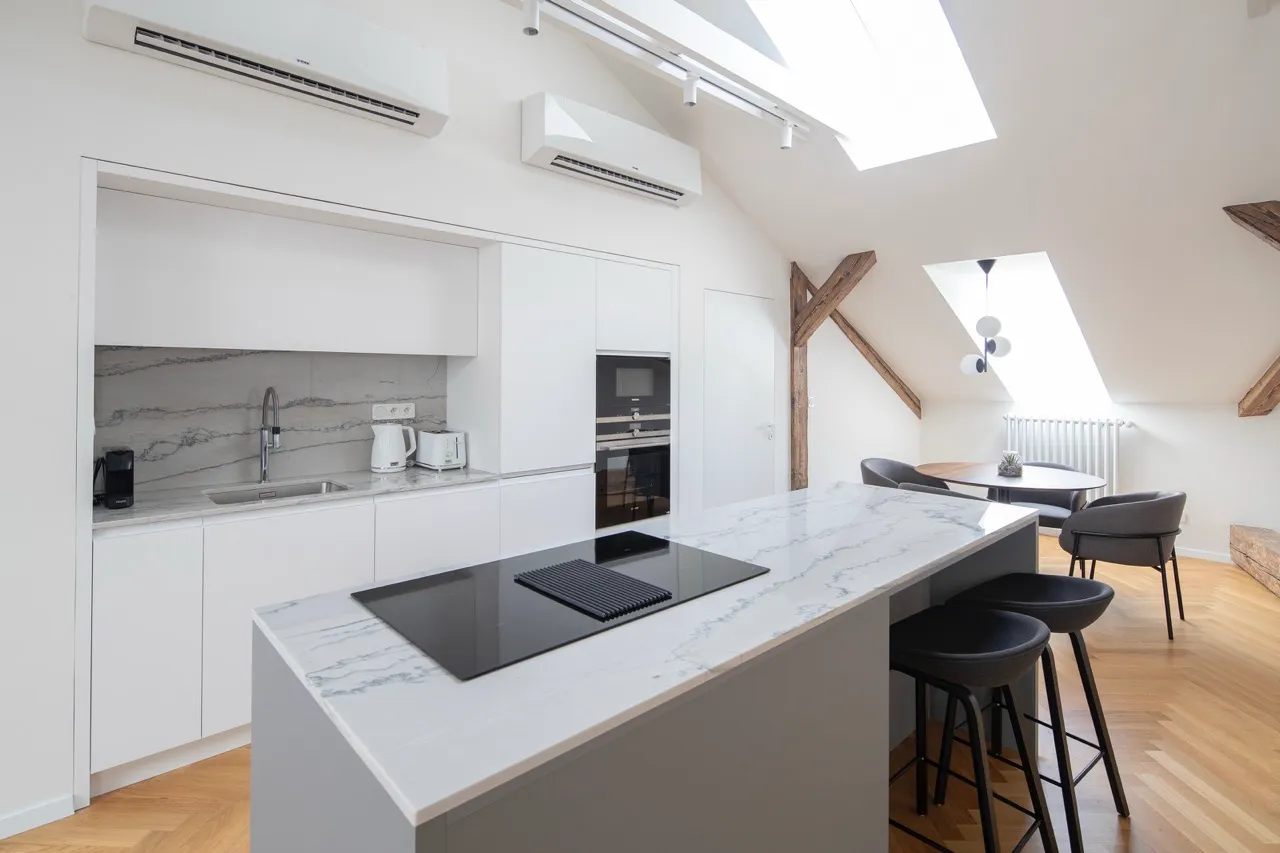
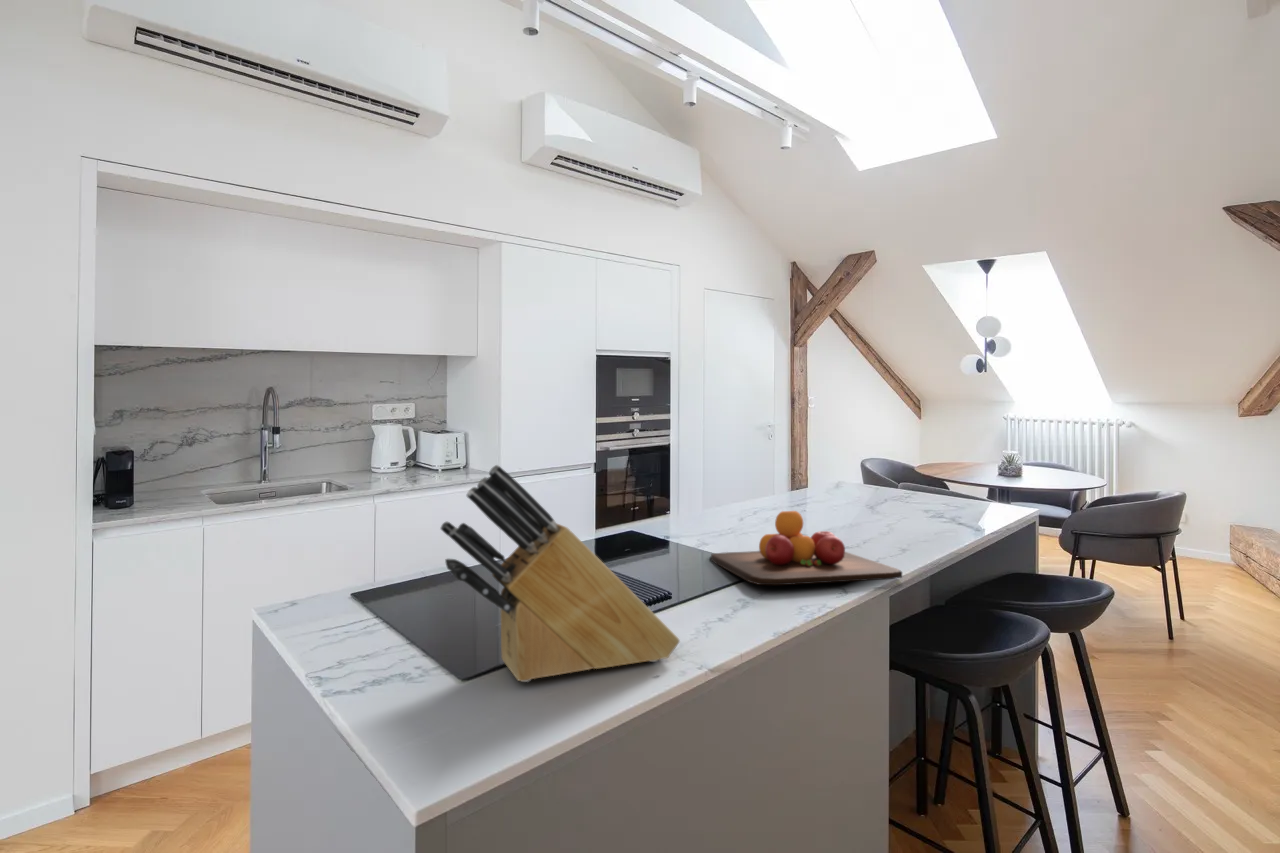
+ chopping board [710,510,903,586]
+ knife block [439,464,681,683]
